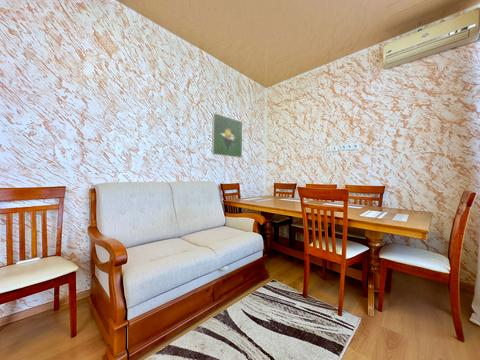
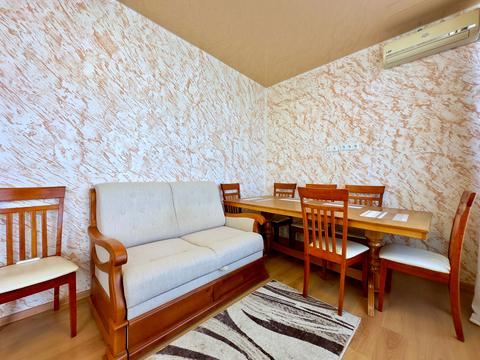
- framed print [211,112,244,159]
